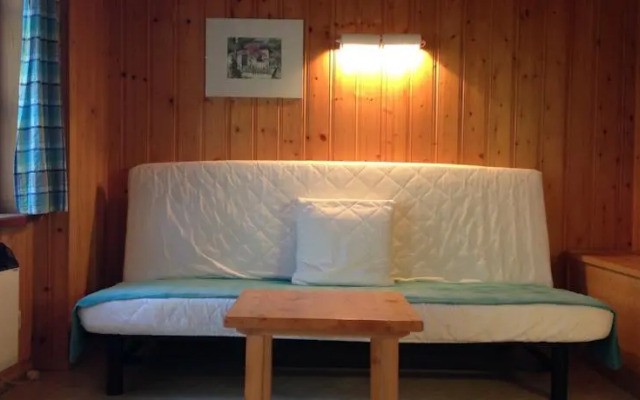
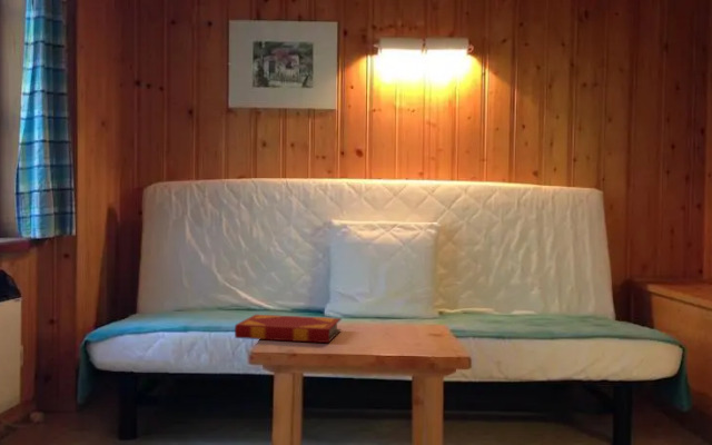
+ hardback book [234,314,343,344]
